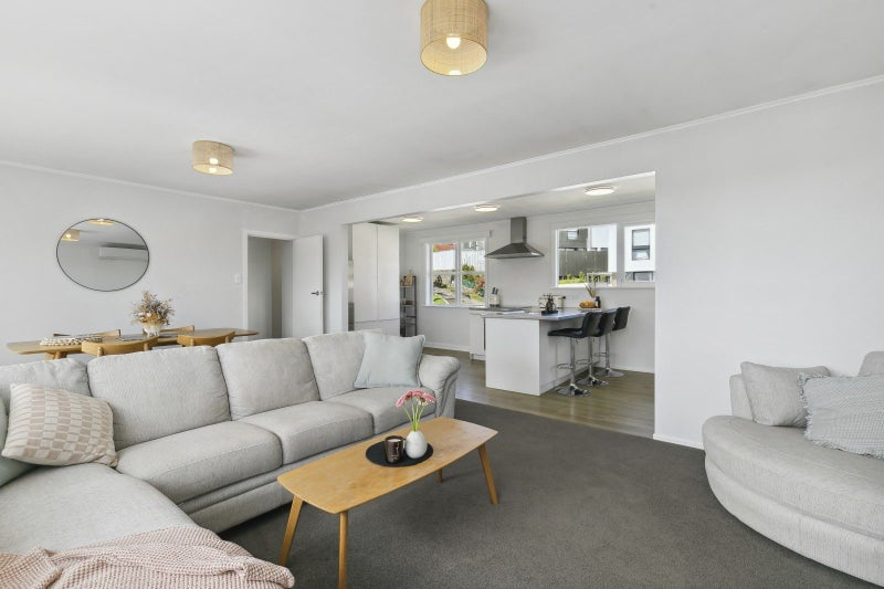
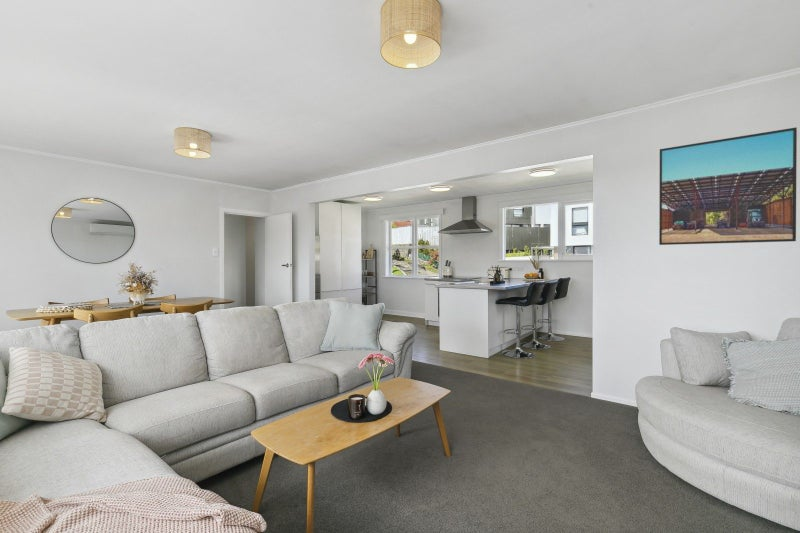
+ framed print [658,127,798,246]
